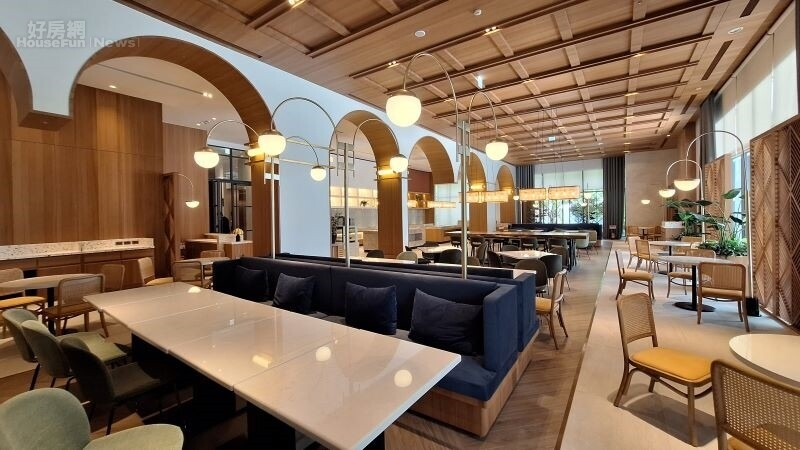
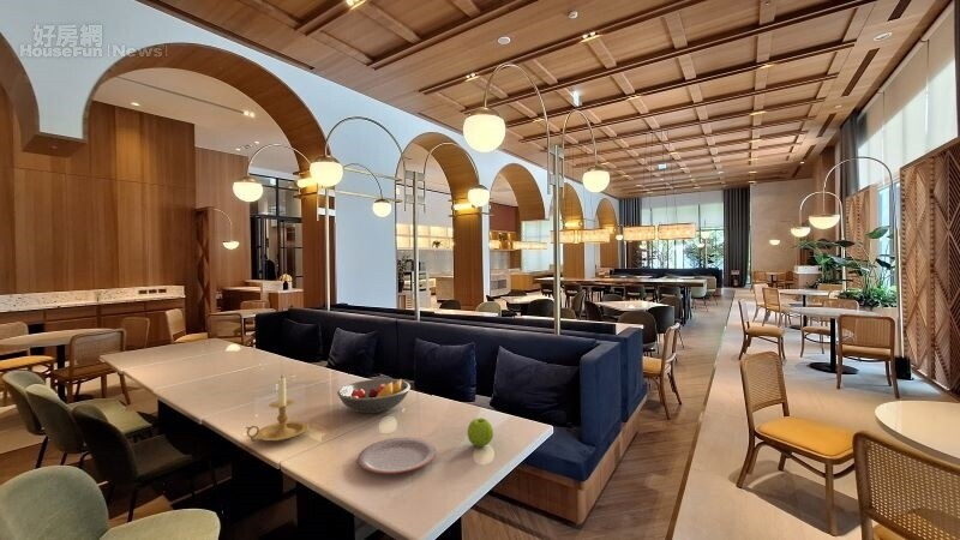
+ apple [467,416,494,448]
+ fruit bowl [336,378,412,414]
+ candle holder [245,376,310,443]
+ plate [356,436,438,475]
